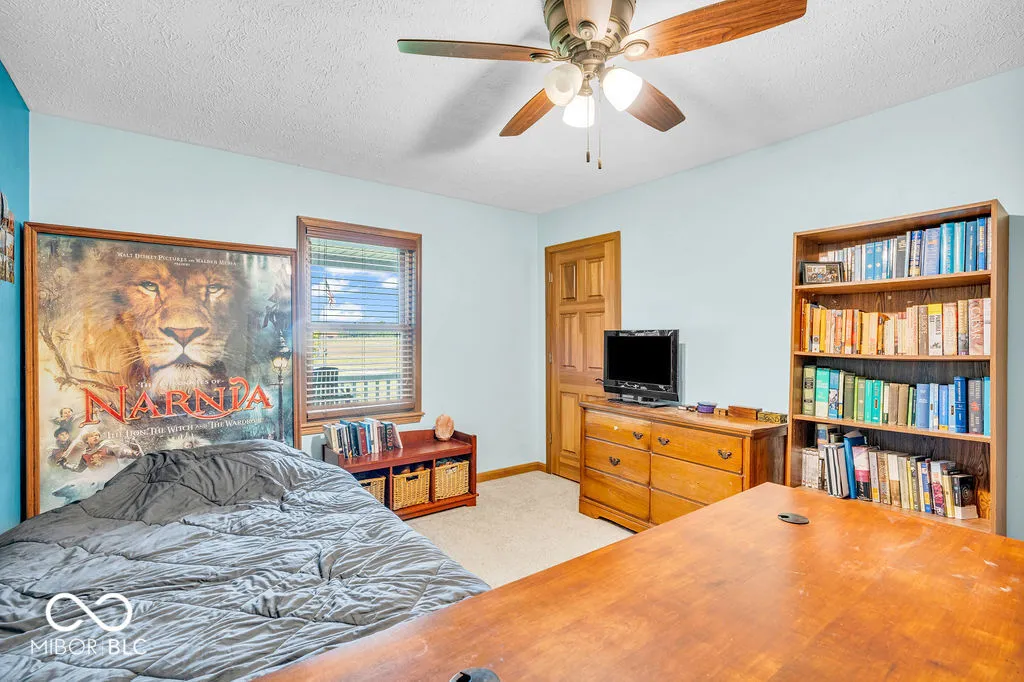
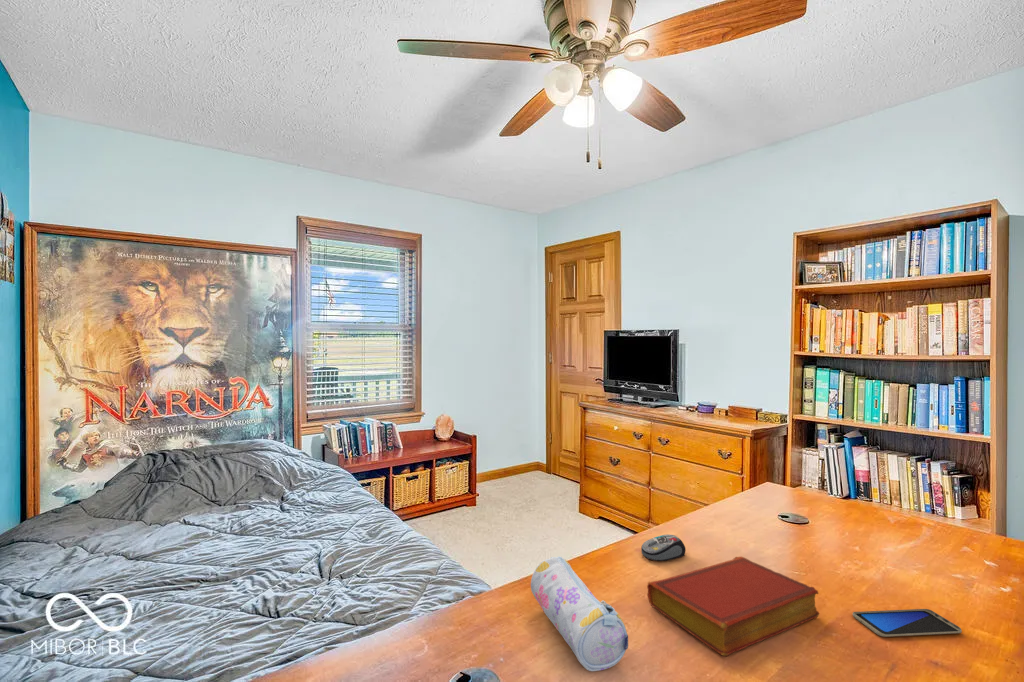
+ pencil case [530,556,629,672]
+ smartphone [852,608,963,638]
+ computer mouse [640,533,687,562]
+ book [646,555,820,657]
